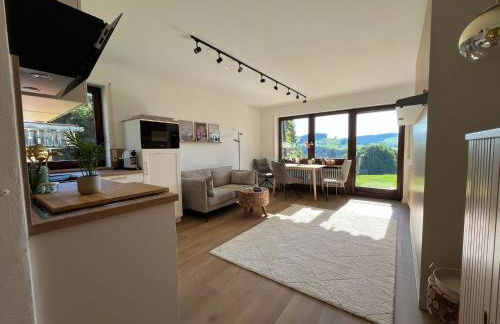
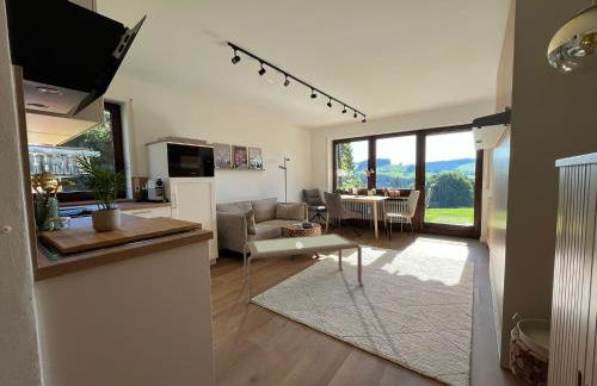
+ coffee table [241,232,364,305]
